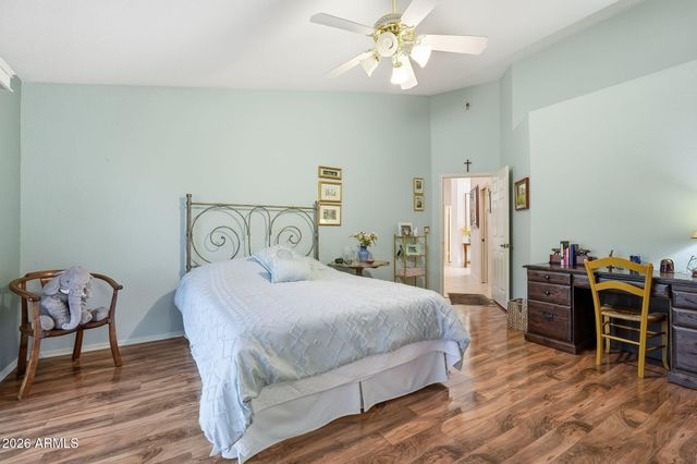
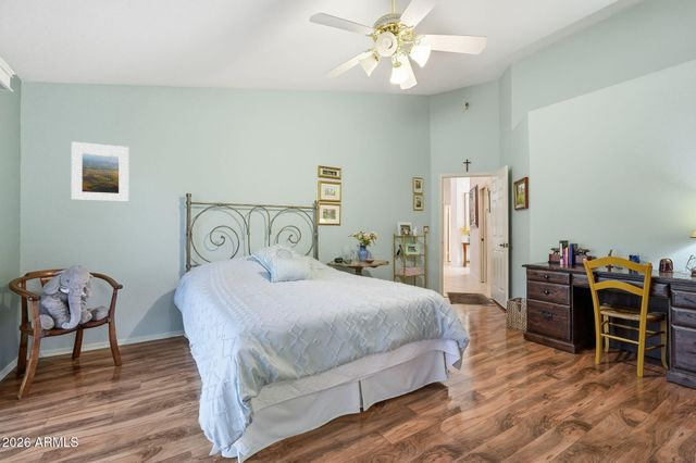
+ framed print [71,140,129,202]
